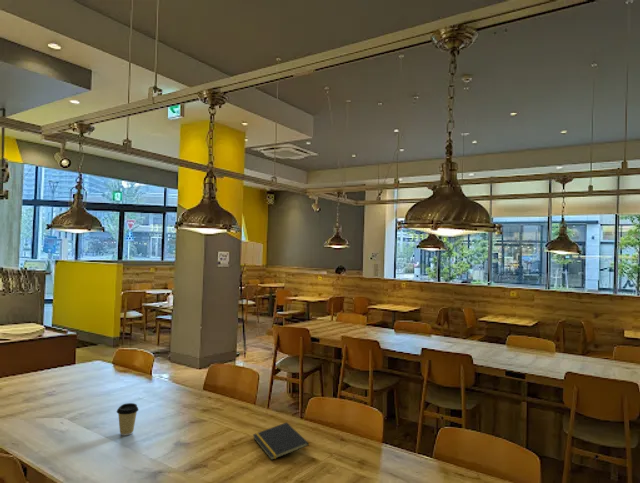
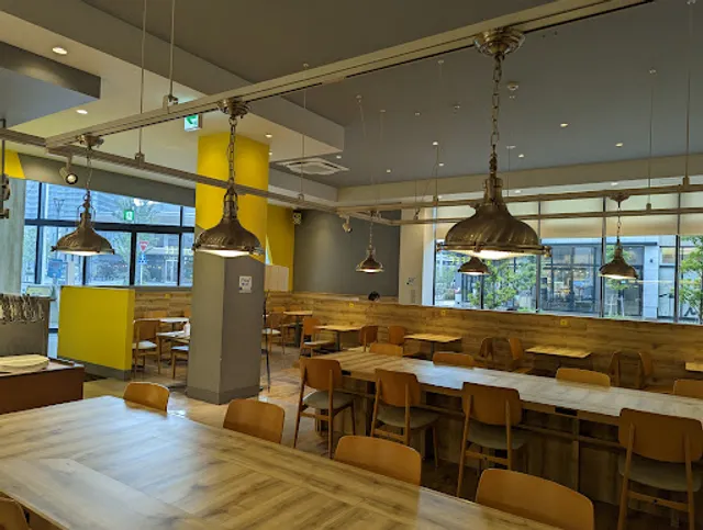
- notepad [252,421,310,461]
- coffee cup [116,402,140,436]
